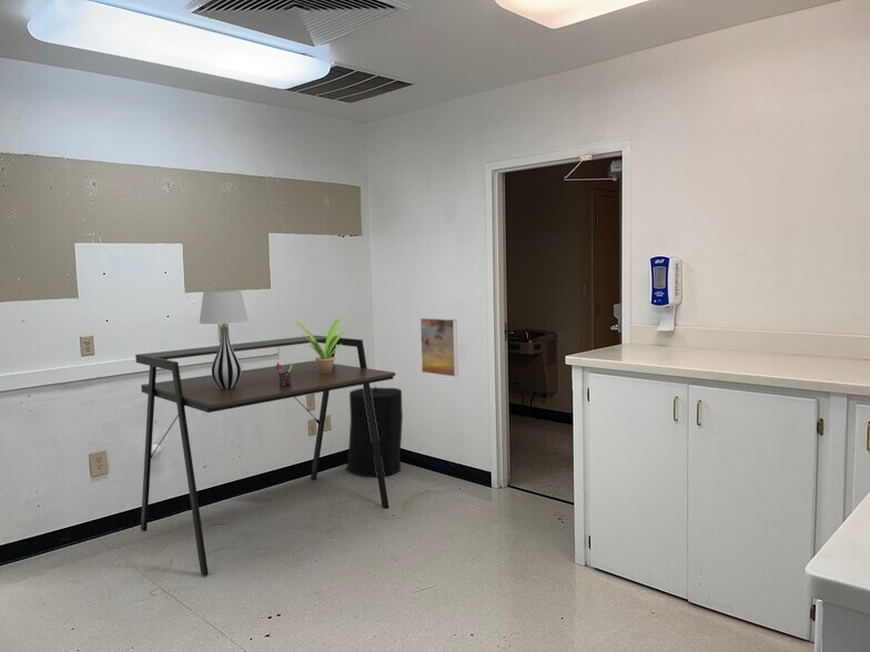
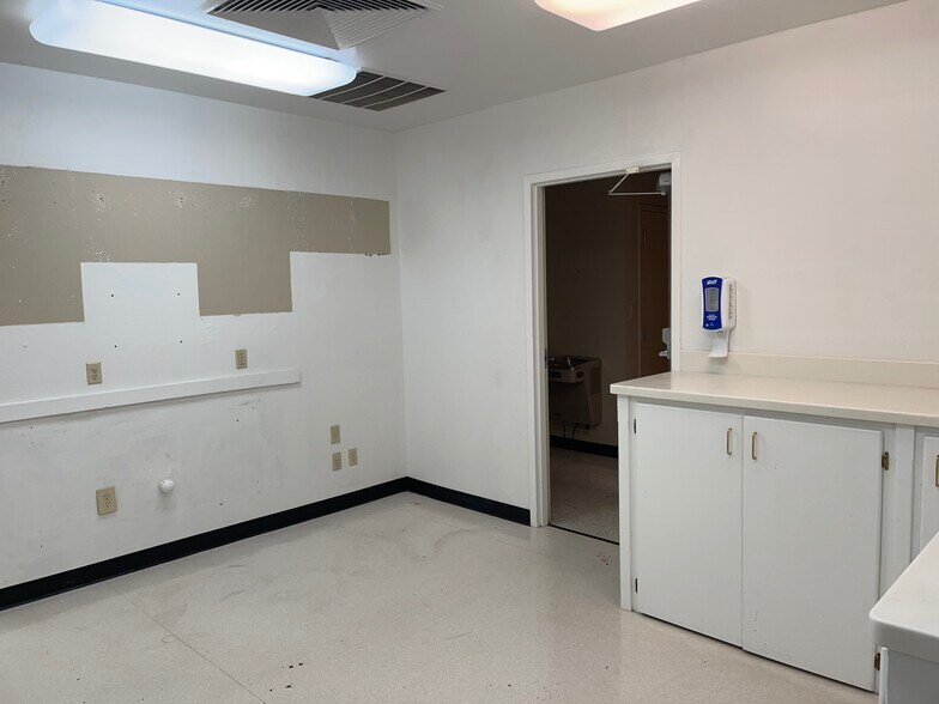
- table lamp [199,289,249,389]
- pen holder [275,361,293,387]
- potted plant [295,317,346,374]
- trash can [345,385,404,478]
- desk [134,335,396,577]
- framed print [419,317,459,378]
